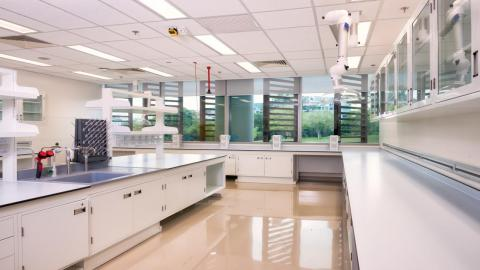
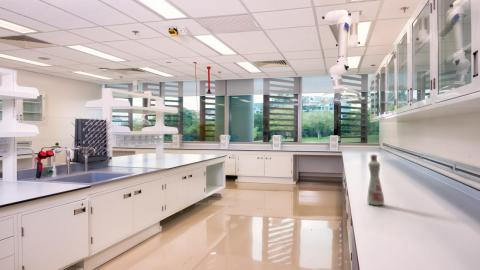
+ bottle [366,153,385,206]
